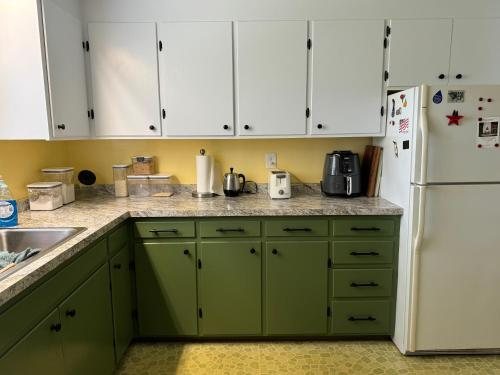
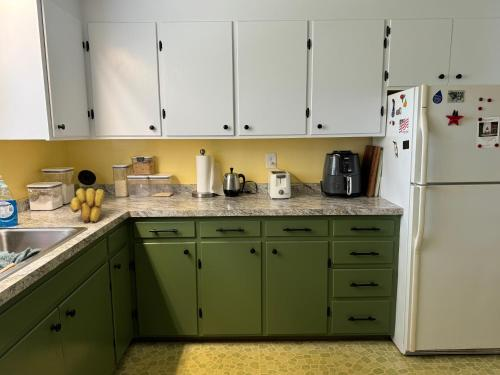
+ banana bunch [70,187,106,224]
